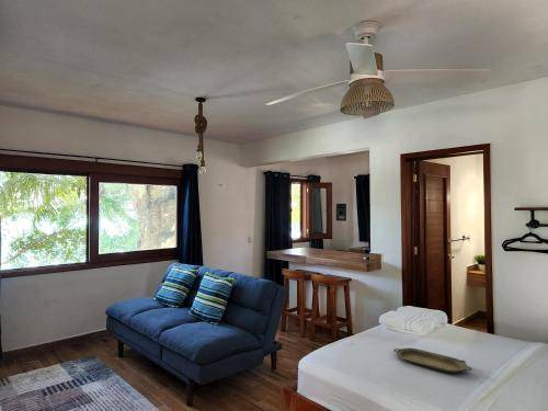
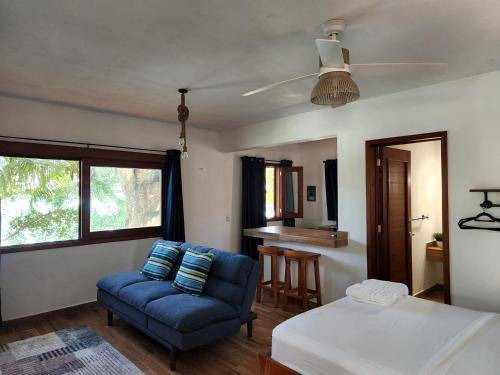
- serving tray [392,347,472,374]
